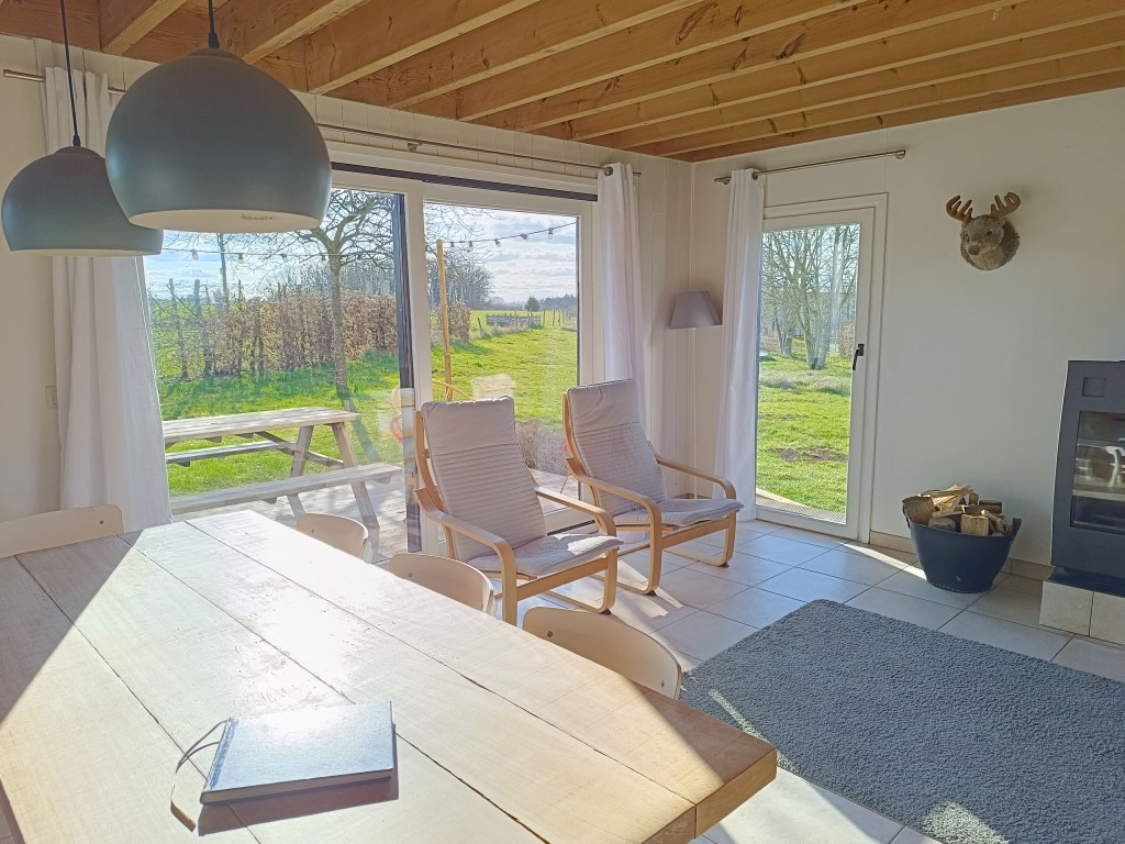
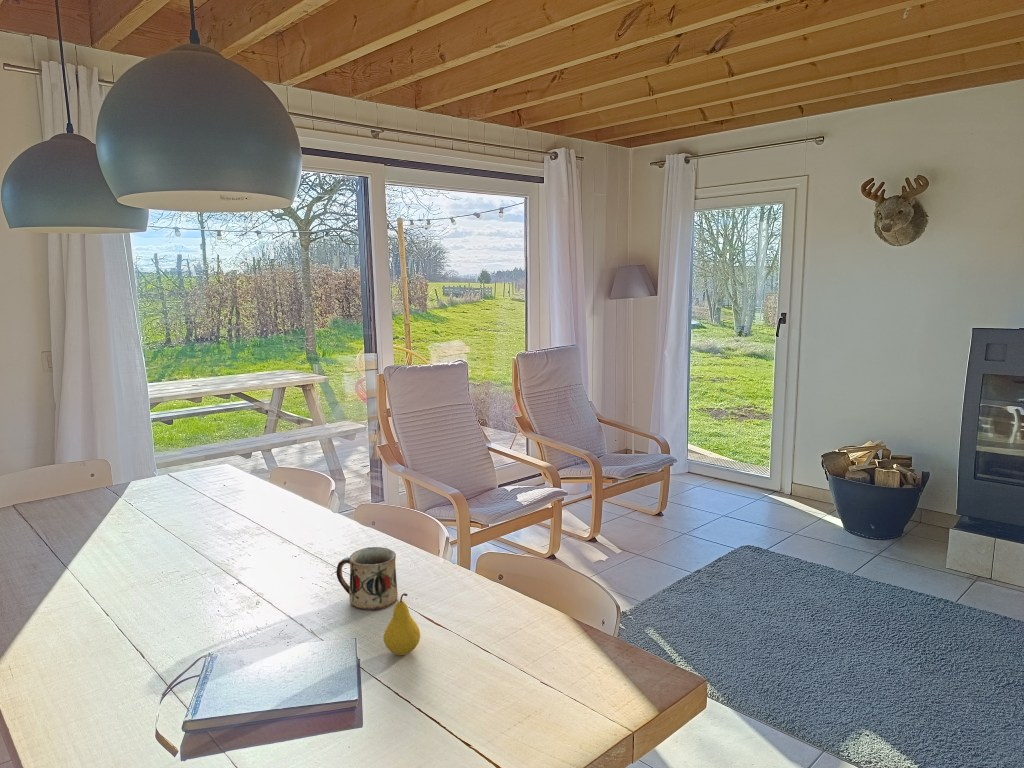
+ mug [335,546,399,611]
+ fruit [383,592,421,656]
